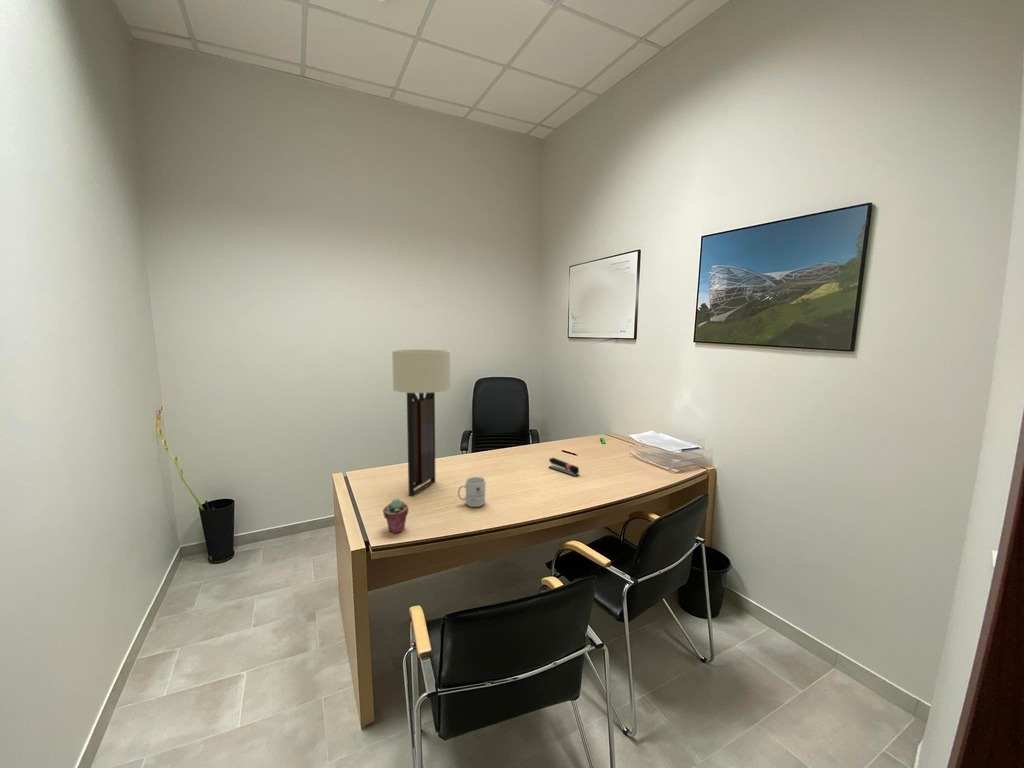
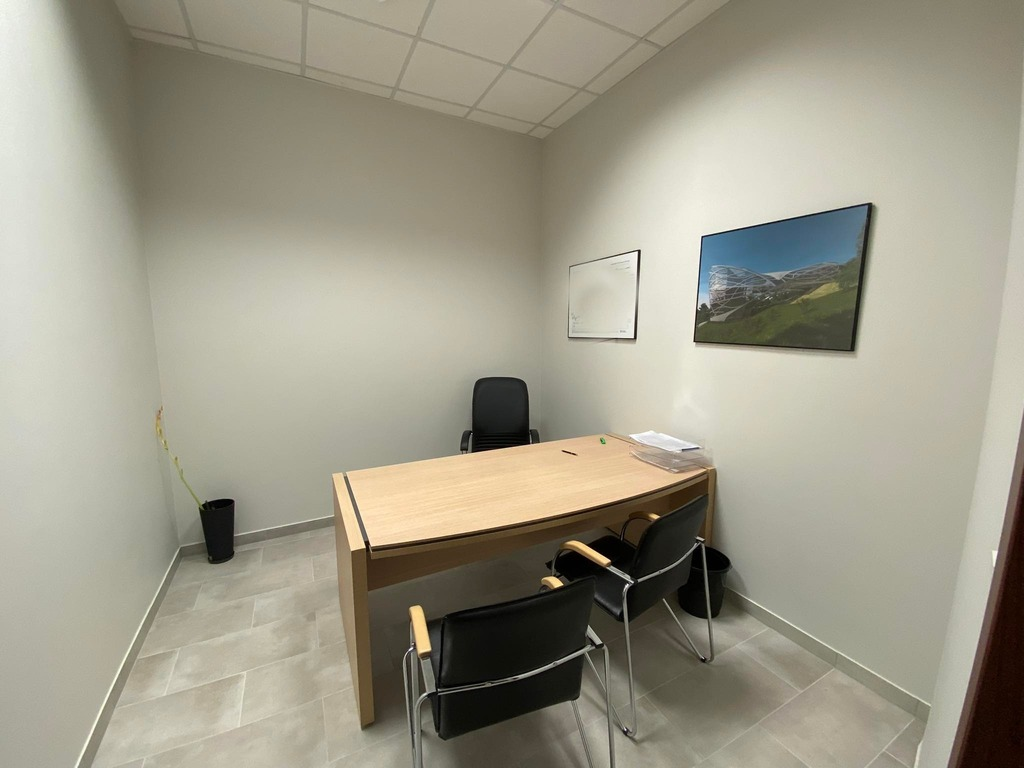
- stapler [548,457,580,478]
- mug [457,476,486,508]
- wall sconce [391,348,451,497]
- potted succulent [382,498,409,534]
